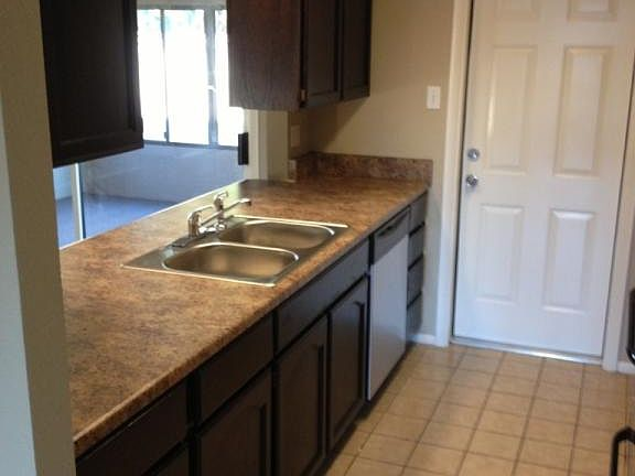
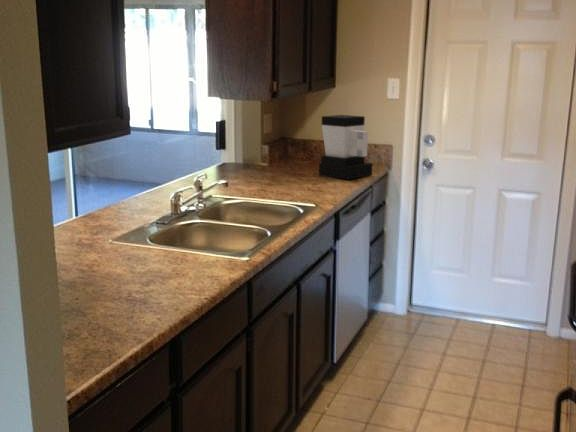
+ coffee maker [318,114,373,180]
